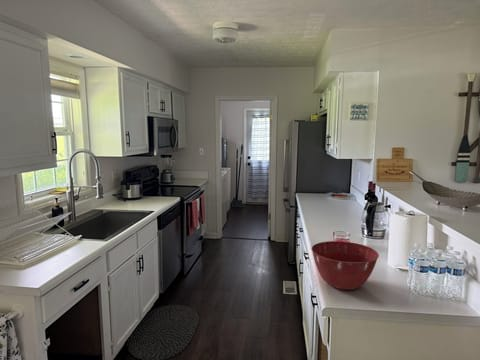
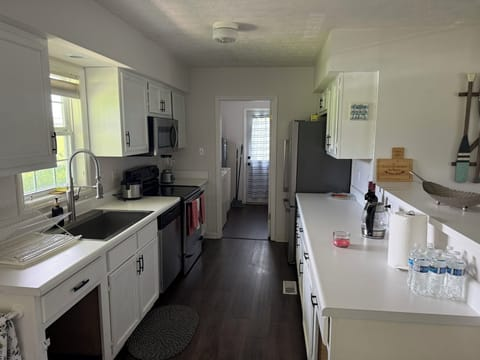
- mixing bowl [311,240,380,291]
